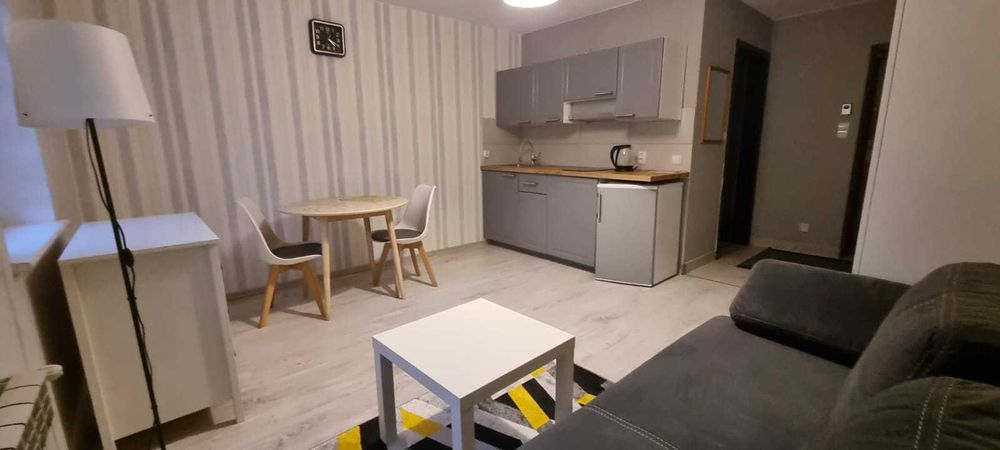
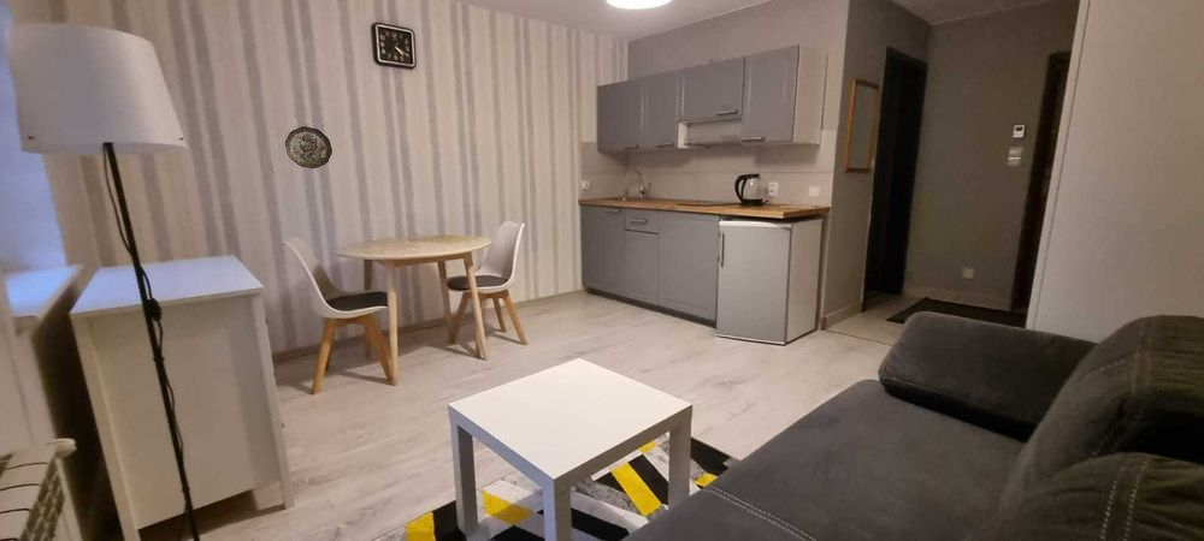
+ decorative plate [284,125,334,170]
